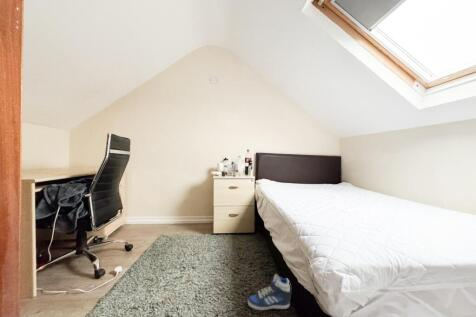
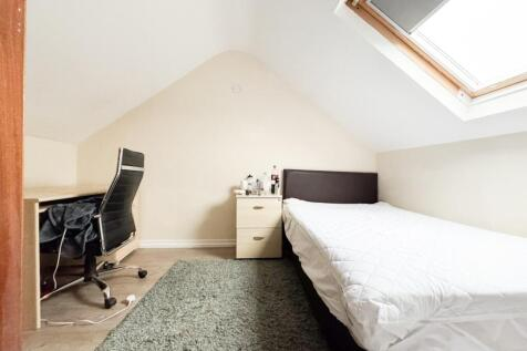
- sneaker [247,273,292,311]
